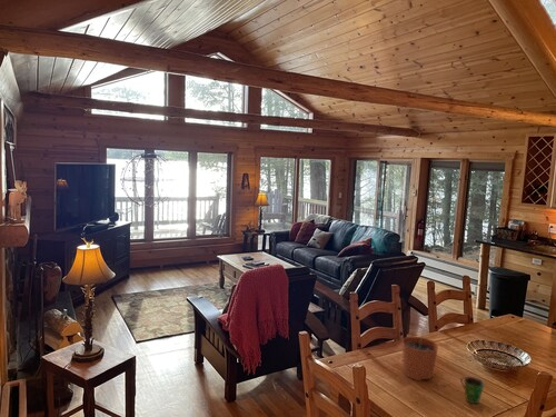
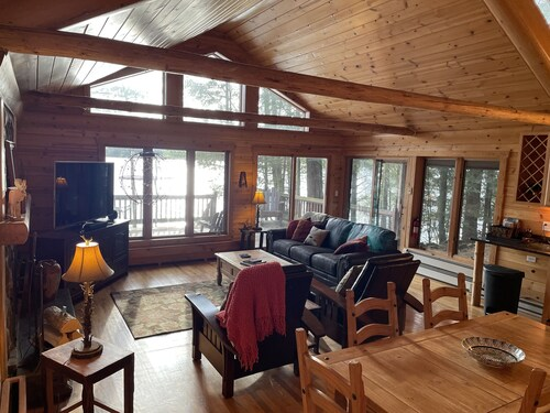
- cup [459,376,485,405]
- plant pot [401,329,439,381]
